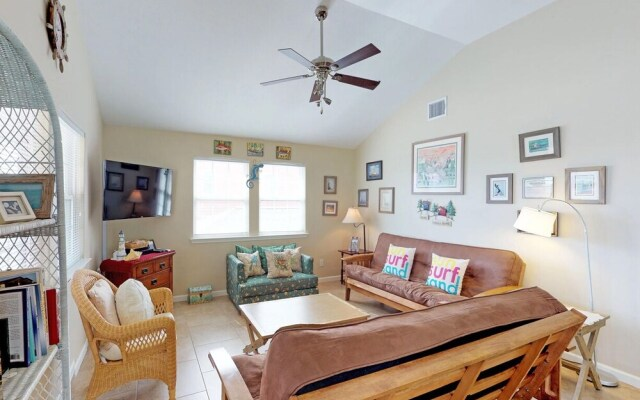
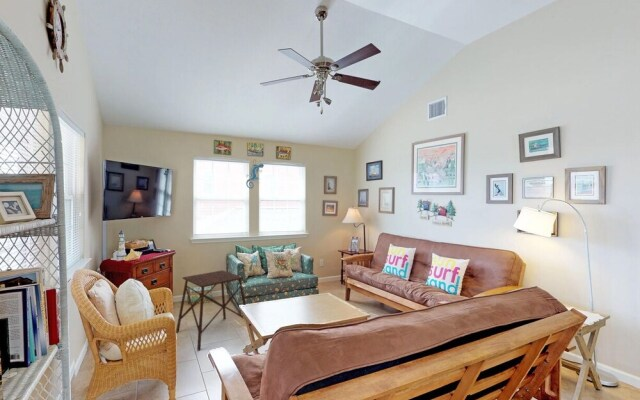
+ side table [175,269,247,351]
